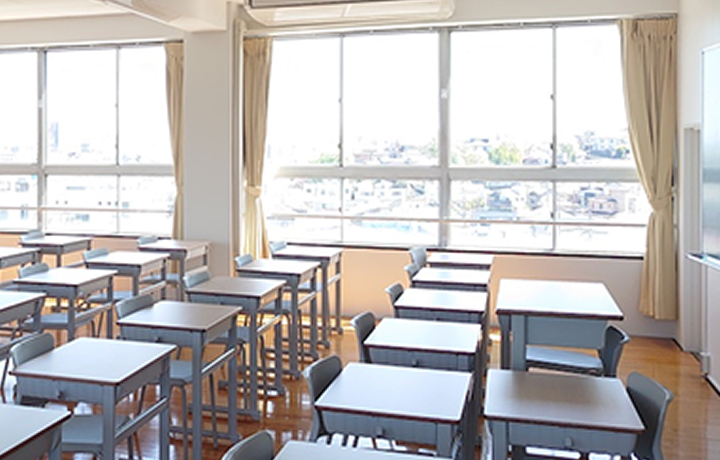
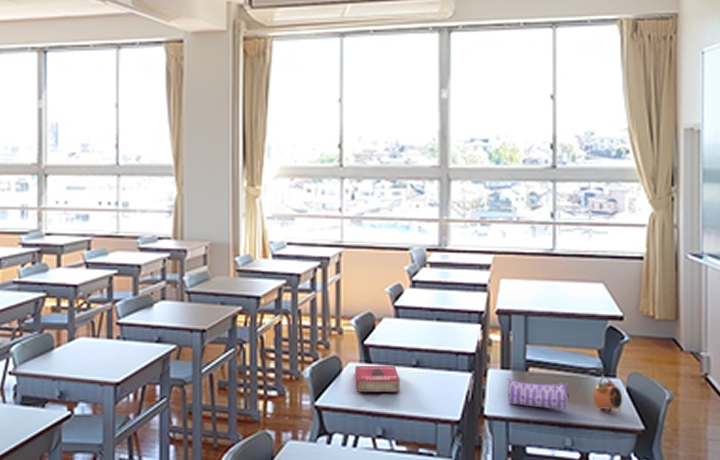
+ pencil case [506,377,570,410]
+ alarm clock [592,376,623,414]
+ book [354,365,401,393]
